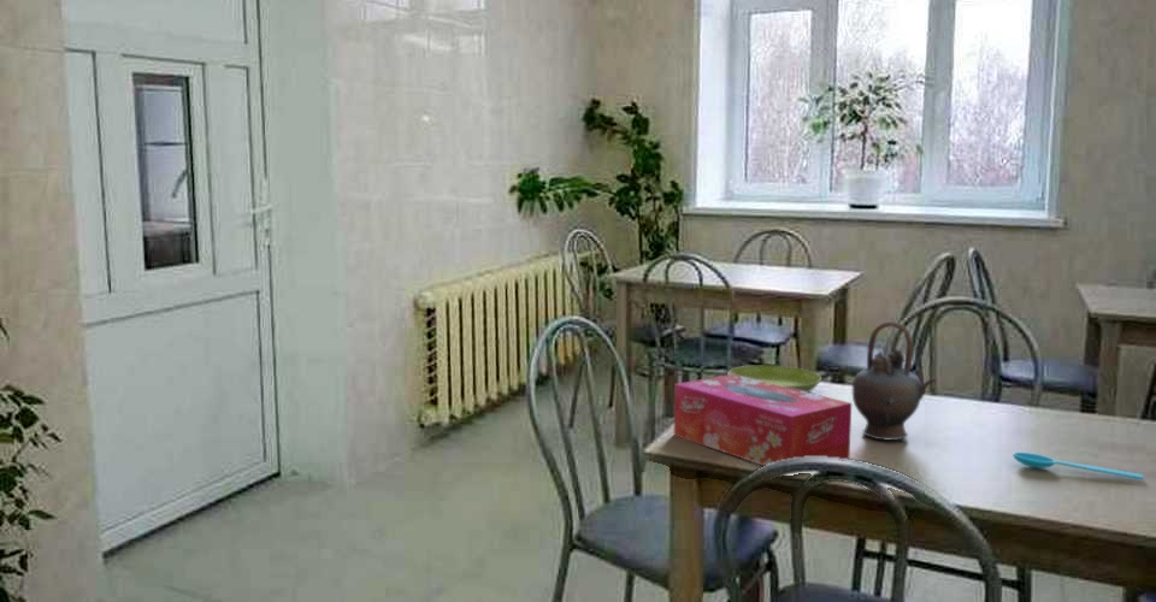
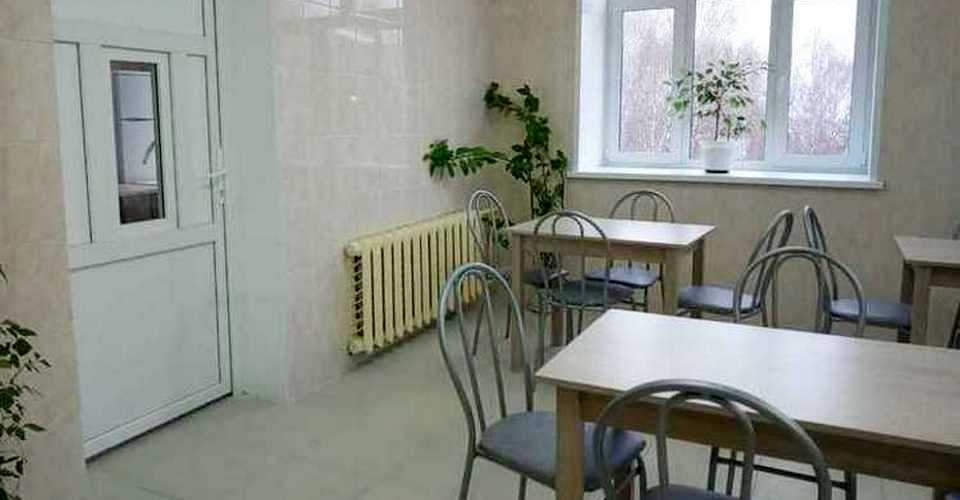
- teapot [851,320,938,441]
- saucer [726,365,822,393]
- tissue box [673,374,853,467]
- spoon [1012,452,1145,480]
